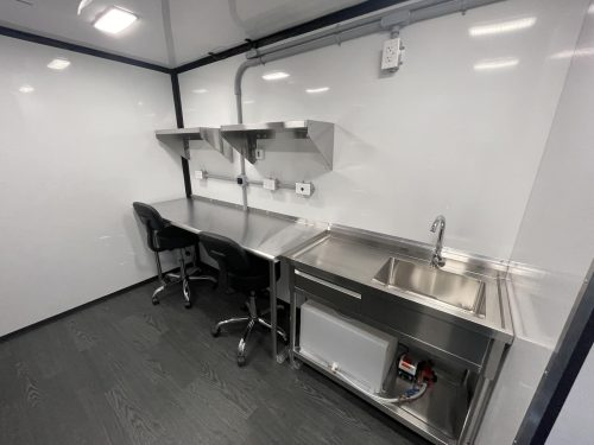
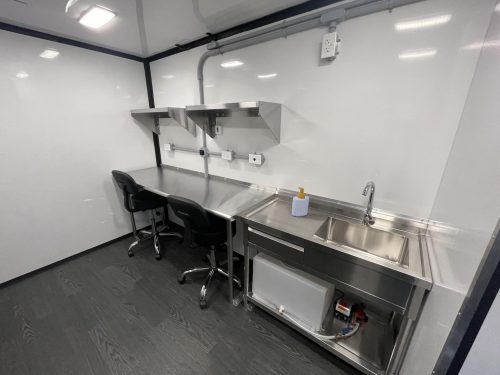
+ soap bottle [291,186,310,217]
